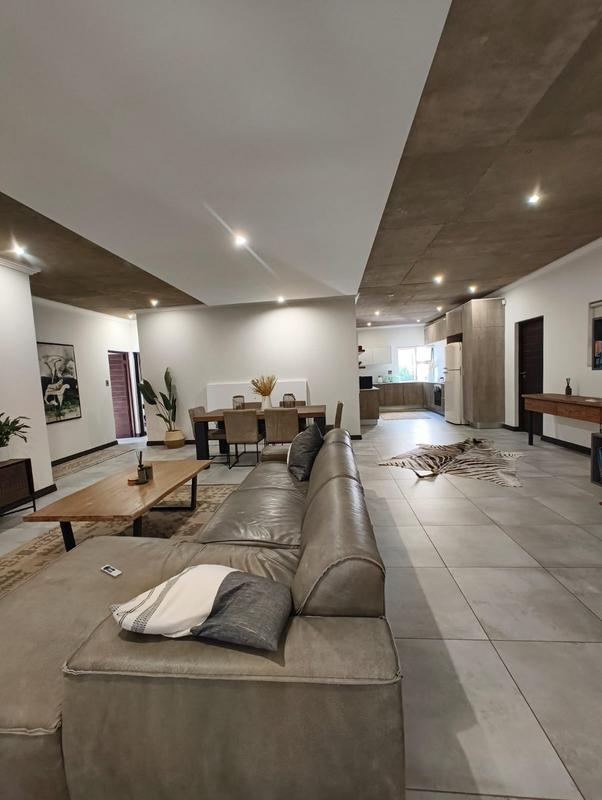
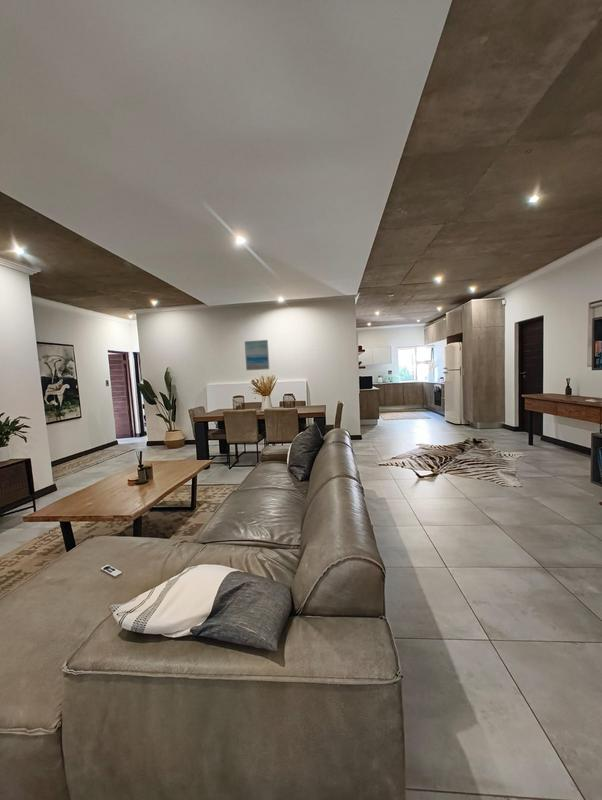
+ wall art [244,339,270,371]
